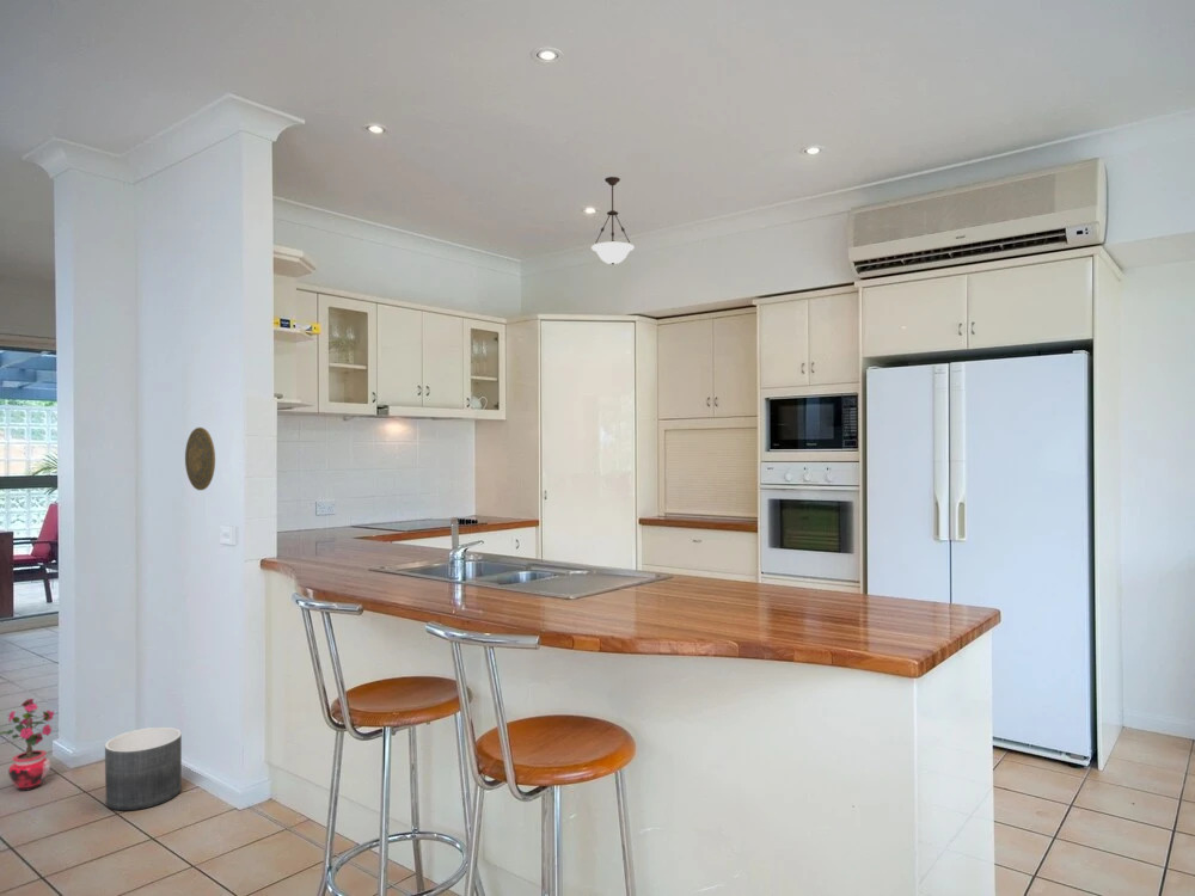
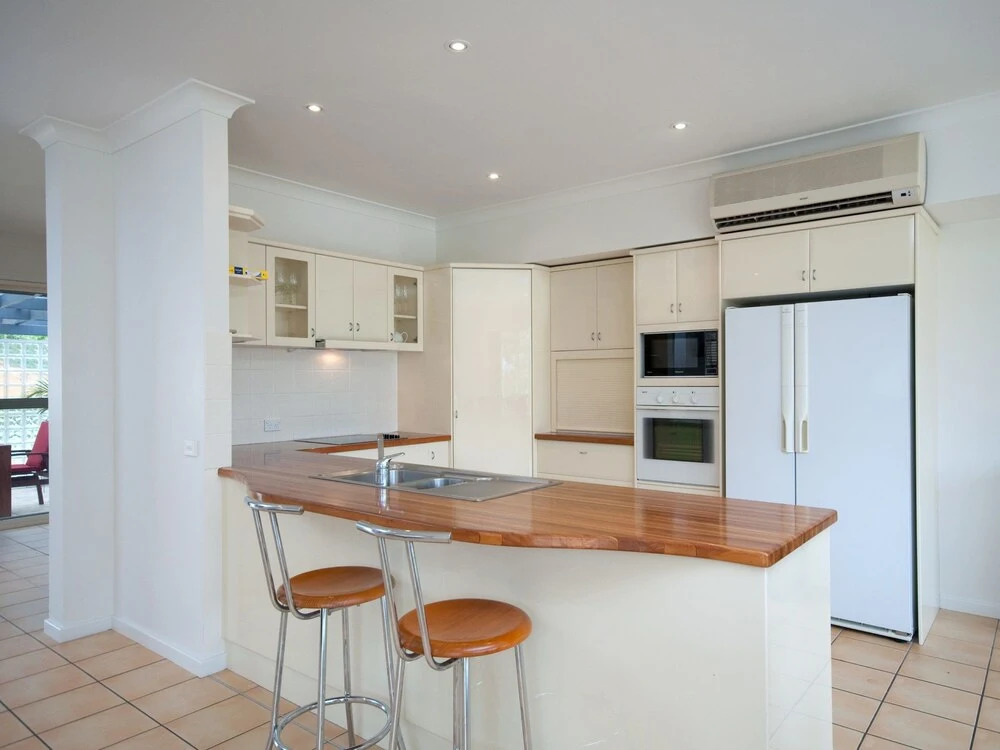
- potted plant [0,696,55,792]
- decorative plate [184,426,216,491]
- pendant light [590,176,636,265]
- planter [104,726,183,811]
